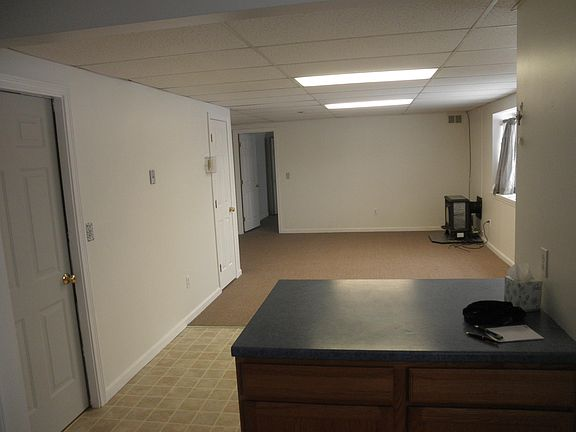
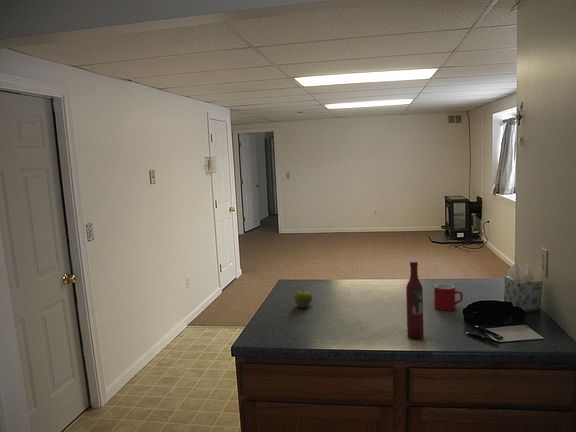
+ wine bottle [405,260,425,341]
+ apple [294,289,313,309]
+ mug [433,283,464,311]
